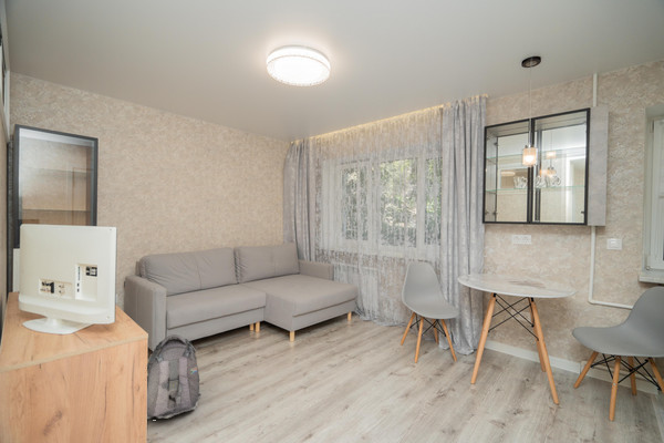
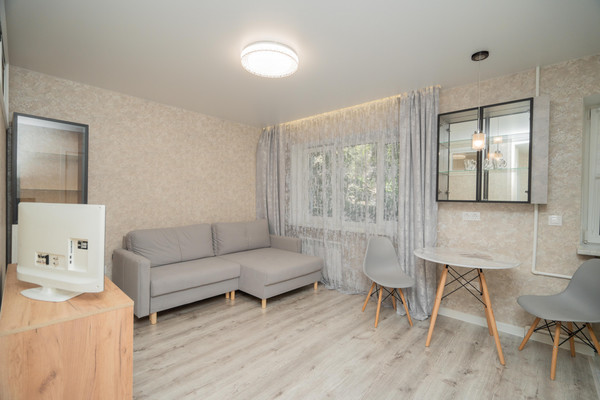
- backpack [146,333,203,420]
